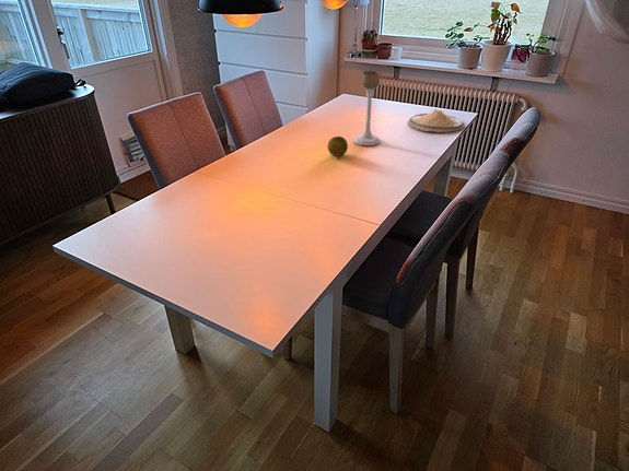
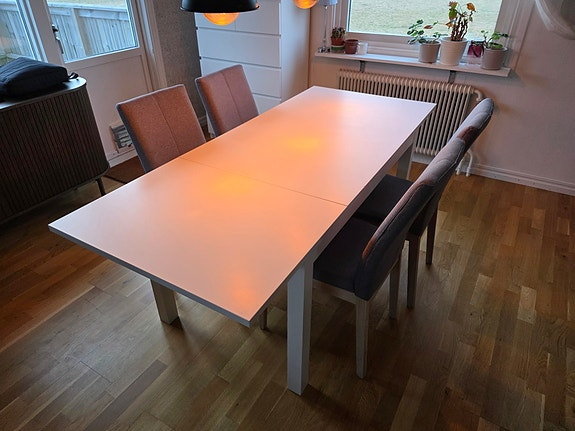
- plate [407,108,466,133]
- candle holder [352,70,382,146]
- fruit [326,136,349,157]
